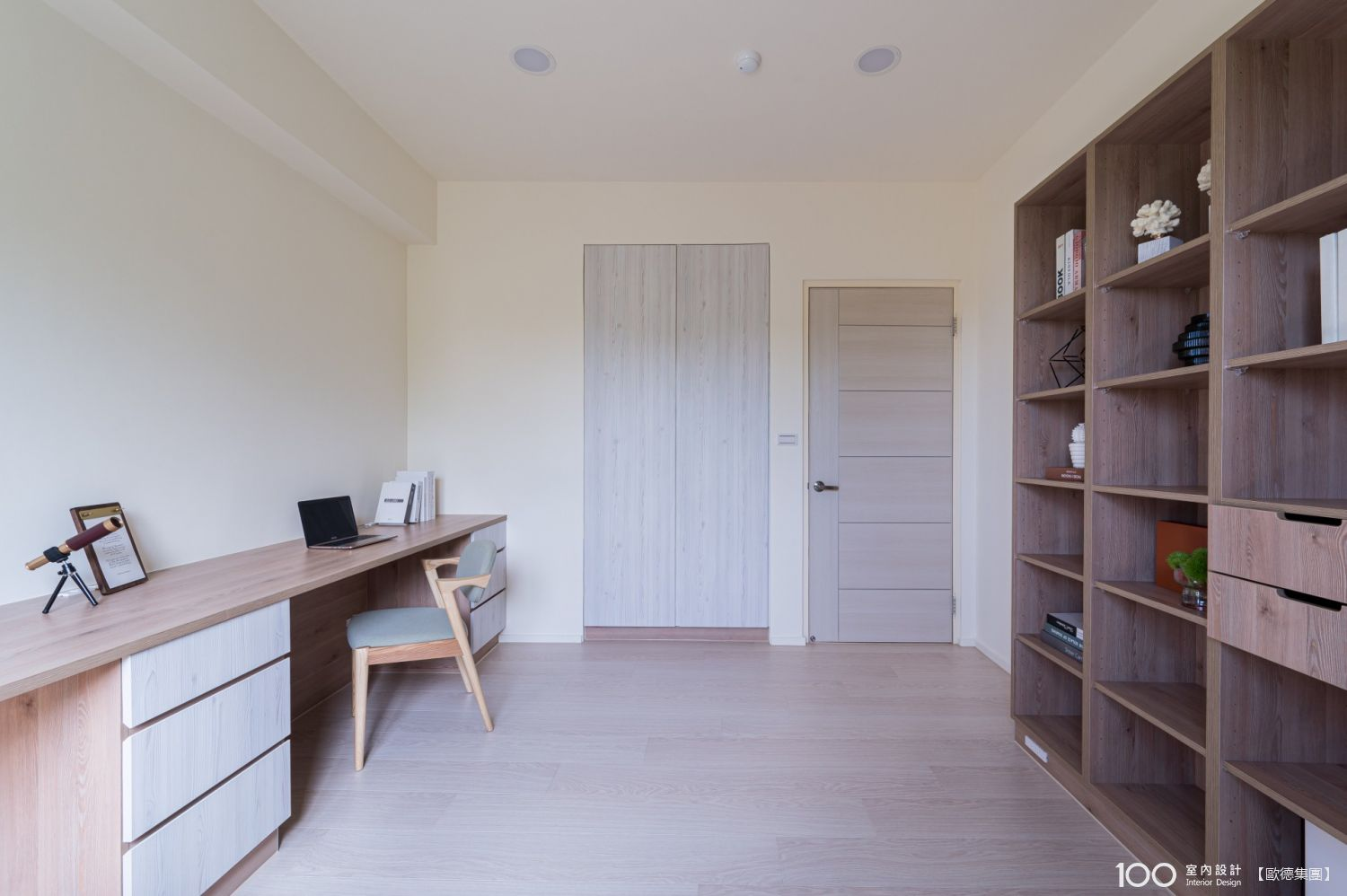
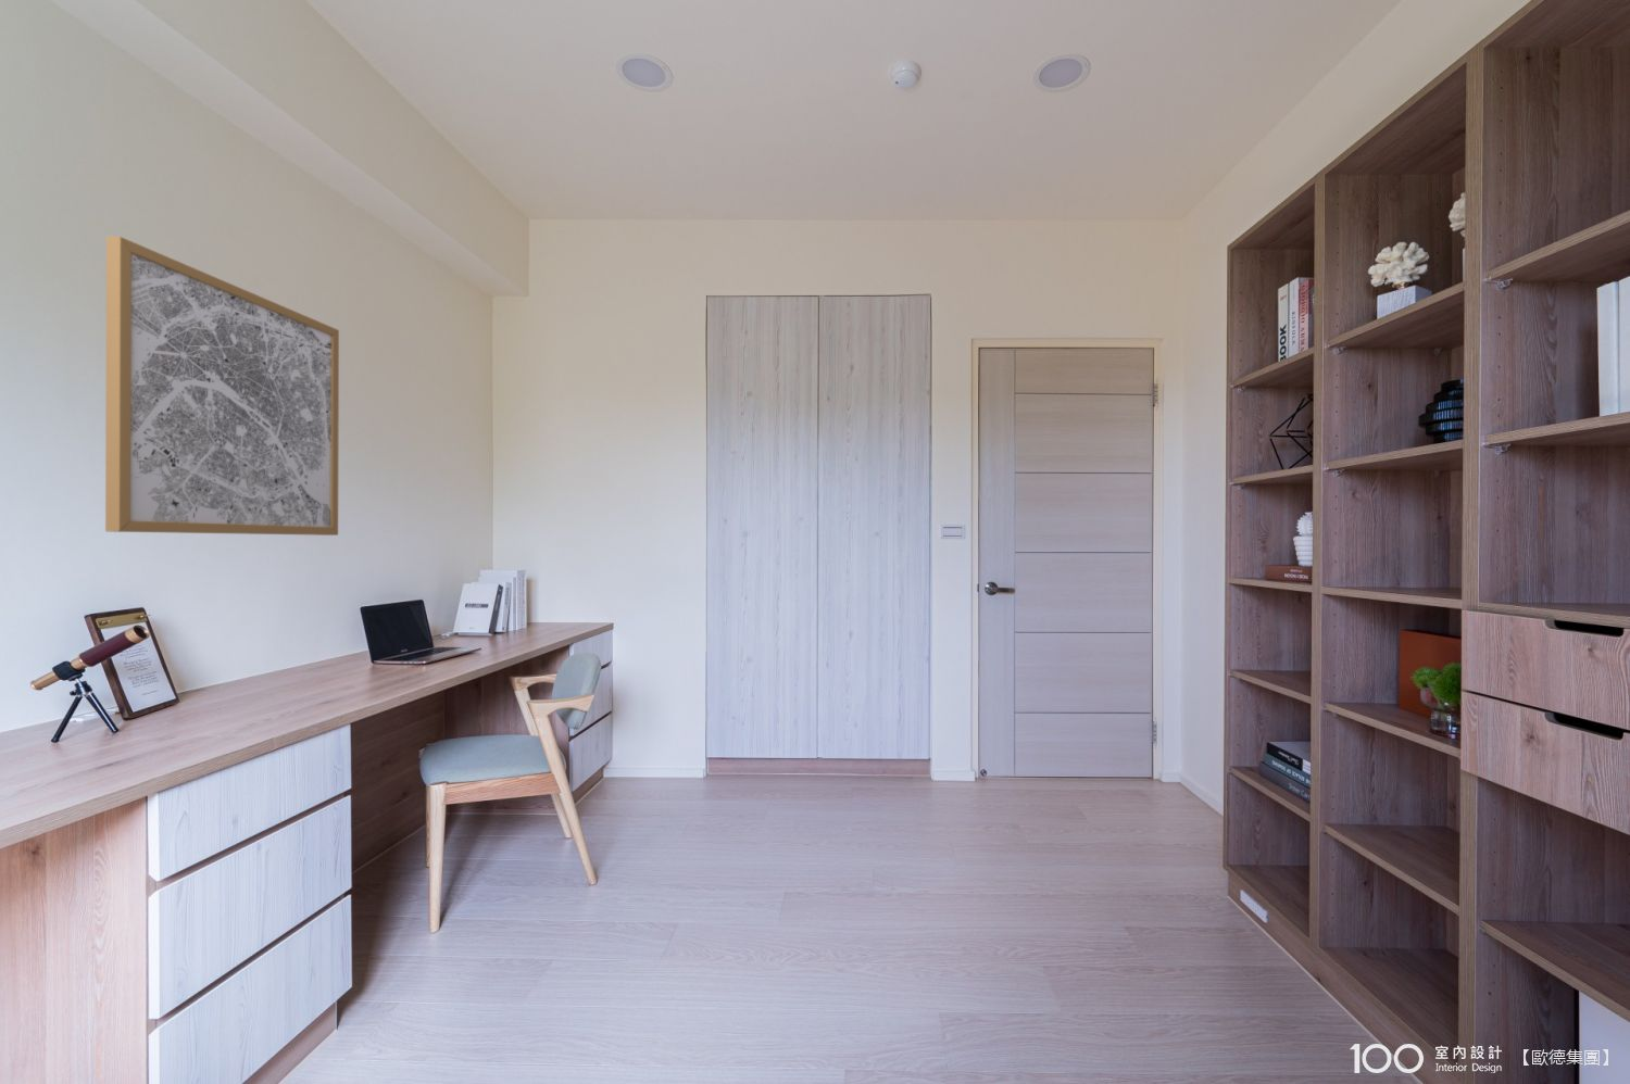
+ wall art [104,236,340,537]
